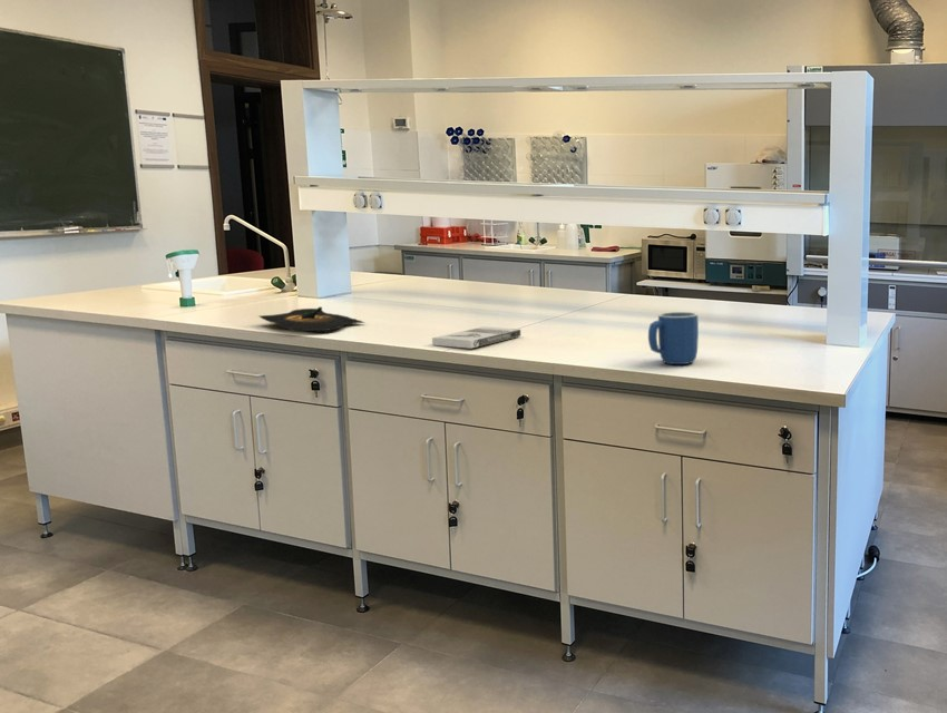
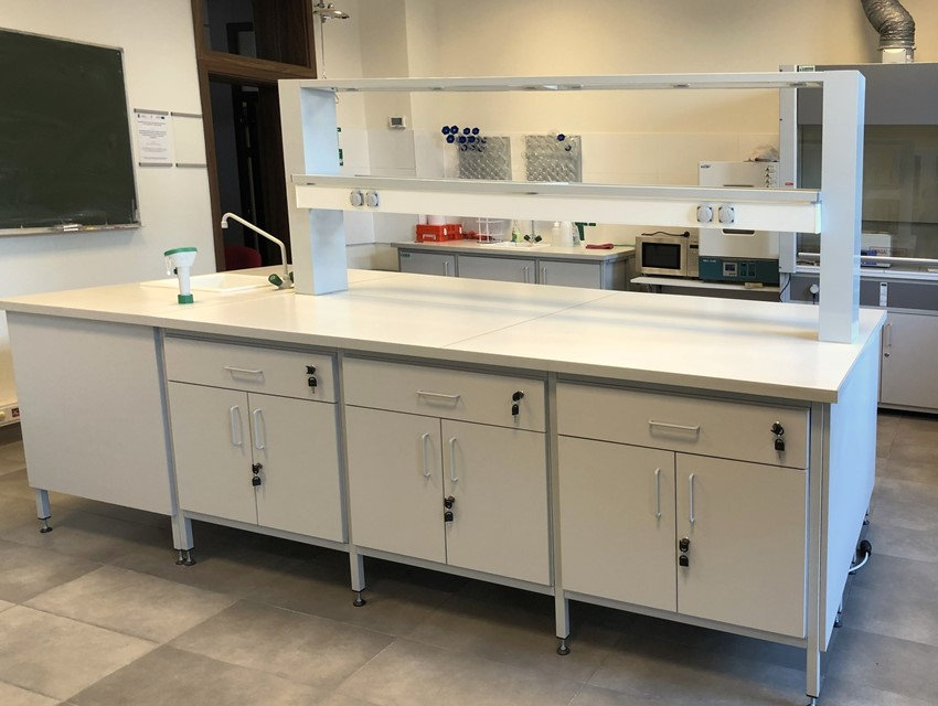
- mug [647,311,700,365]
- book [431,325,521,350]
- tequila [258,305,367,333]
